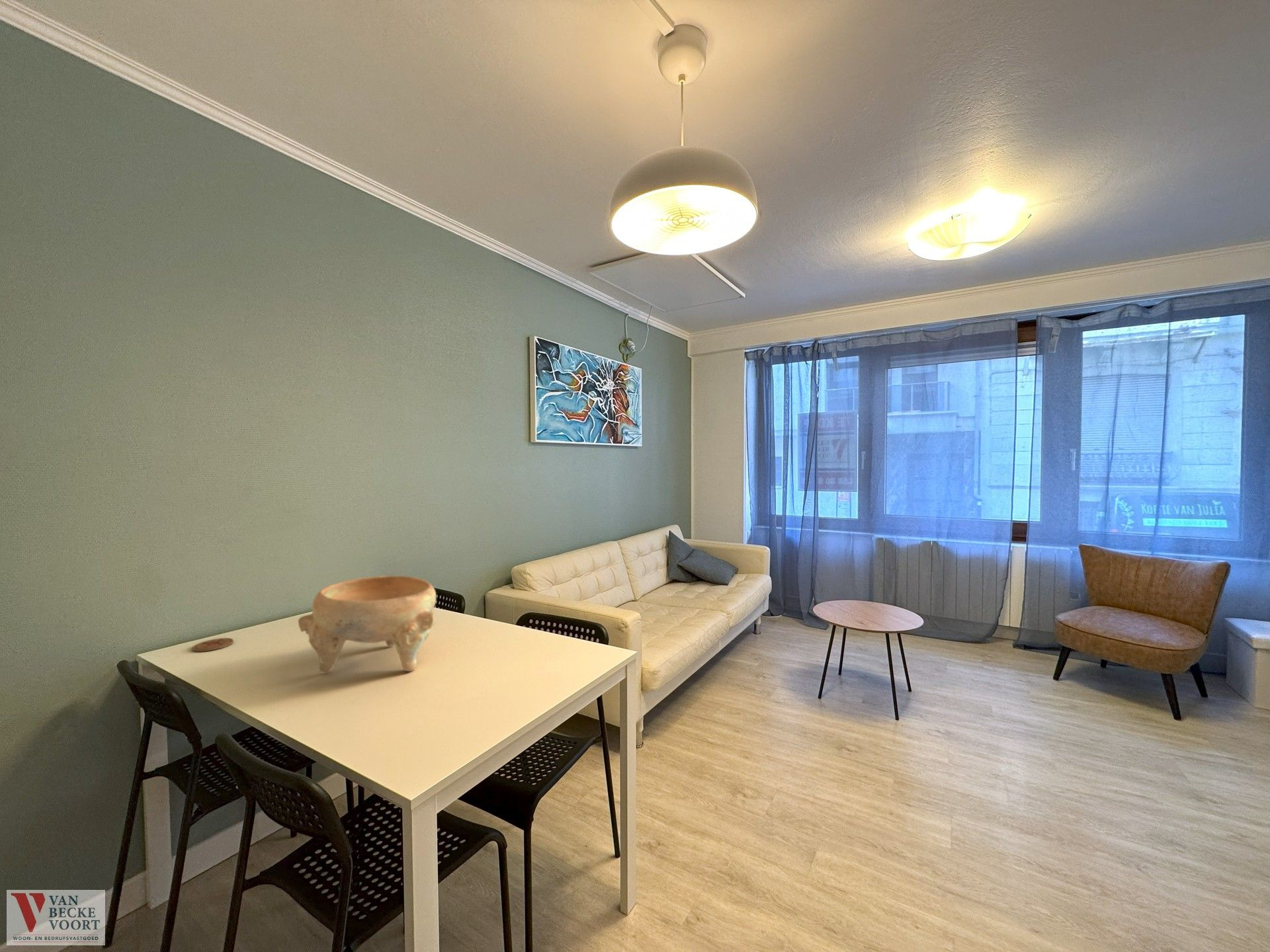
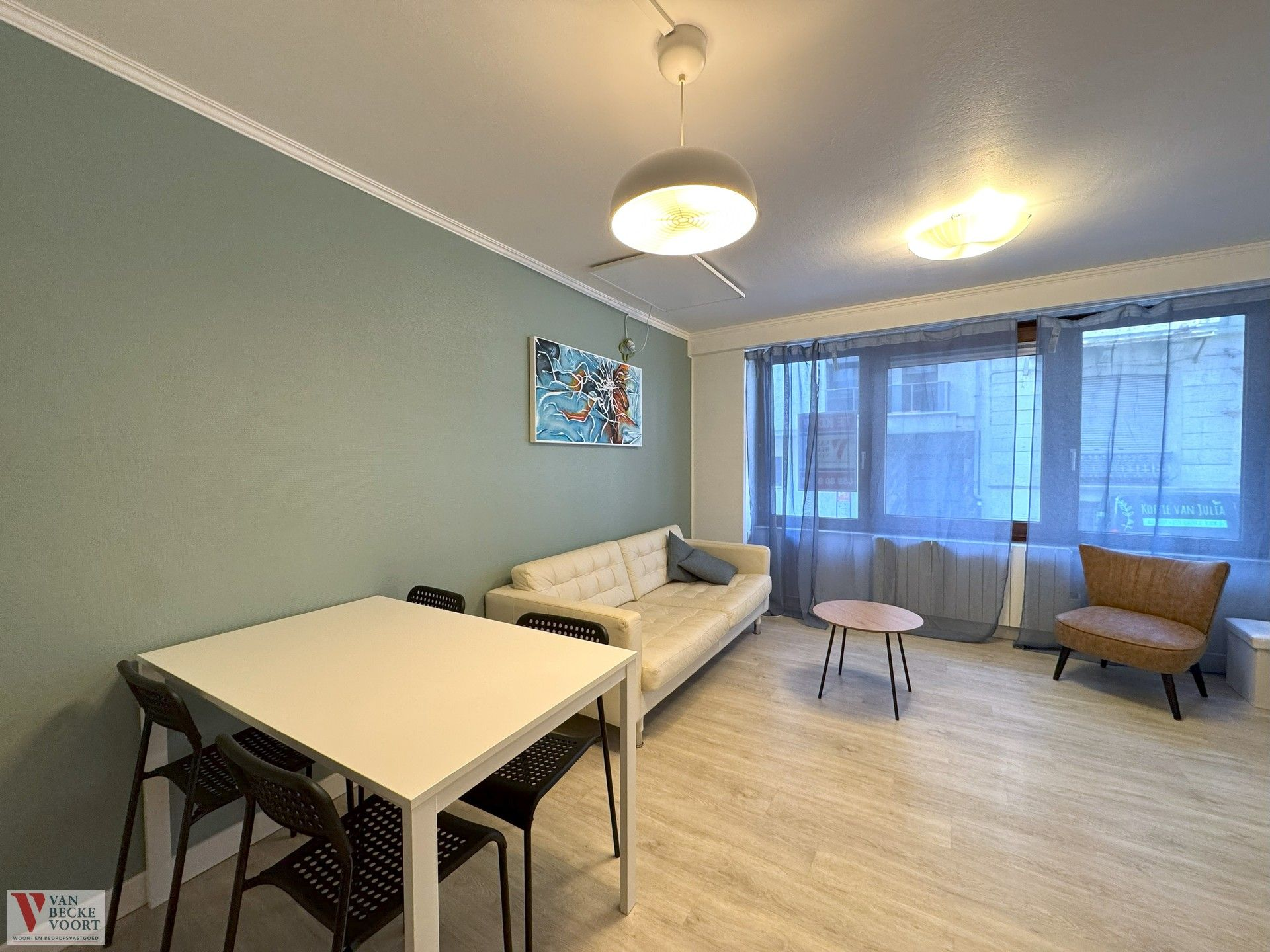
- decorative bowl [298,575,437,674]
- coaster [192,637,234,653]
